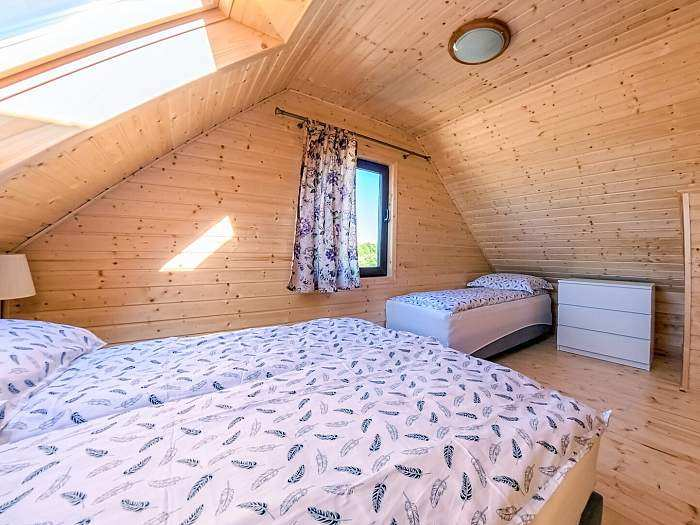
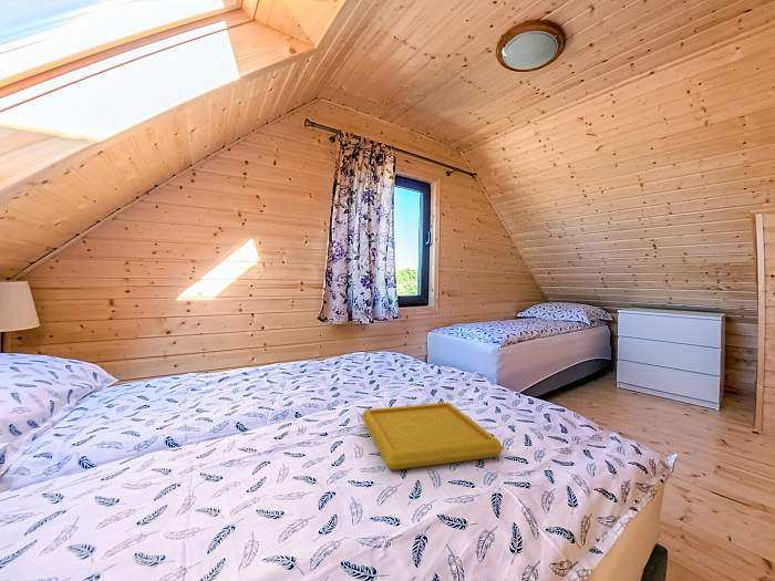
+ serving tray [361,402,504,471]
